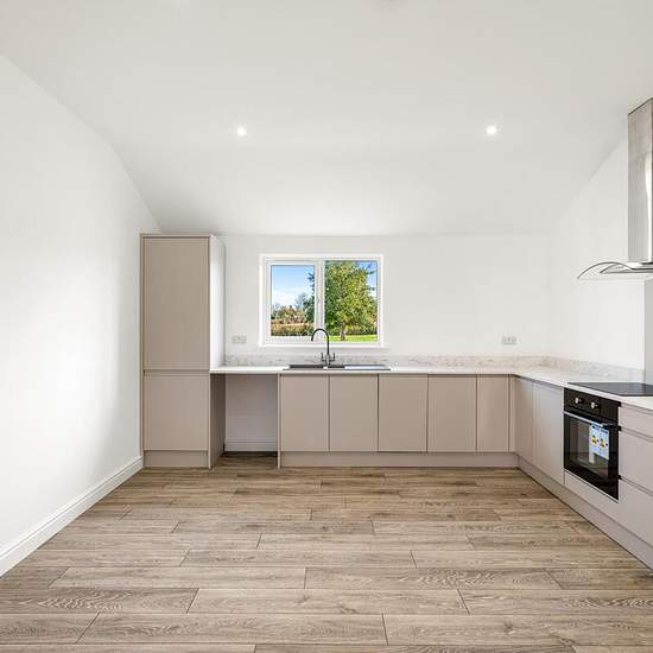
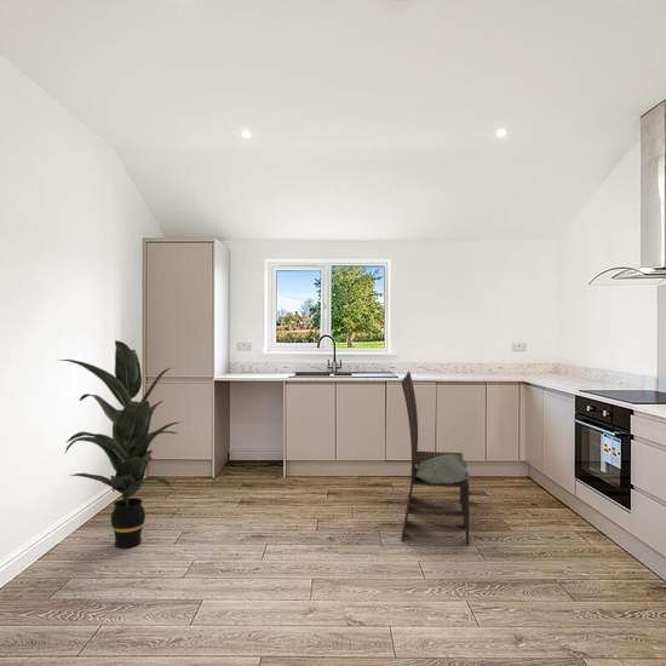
+ indoor plant [57,339,184,550]
+ dining chair [400,371,471,546]
